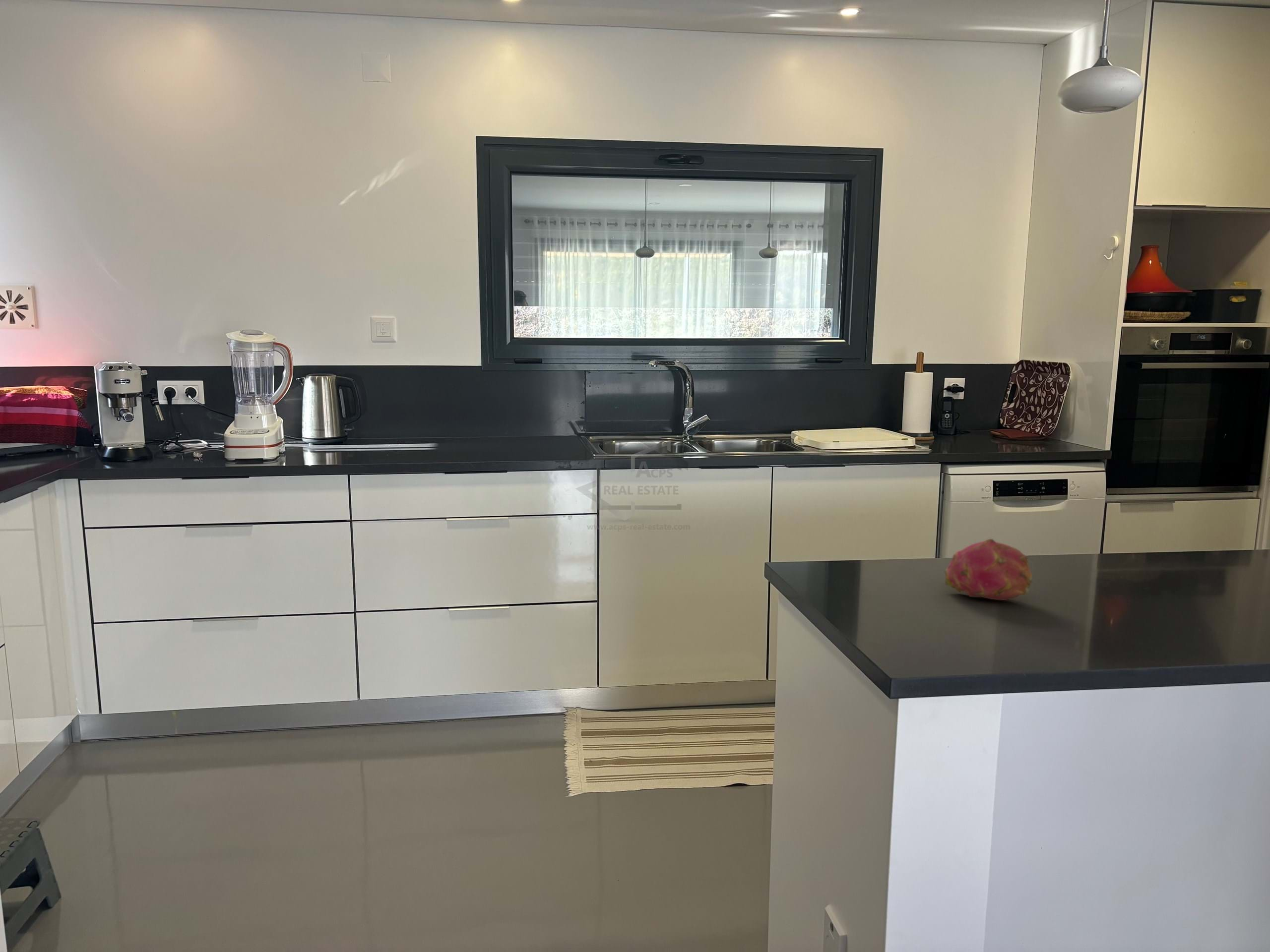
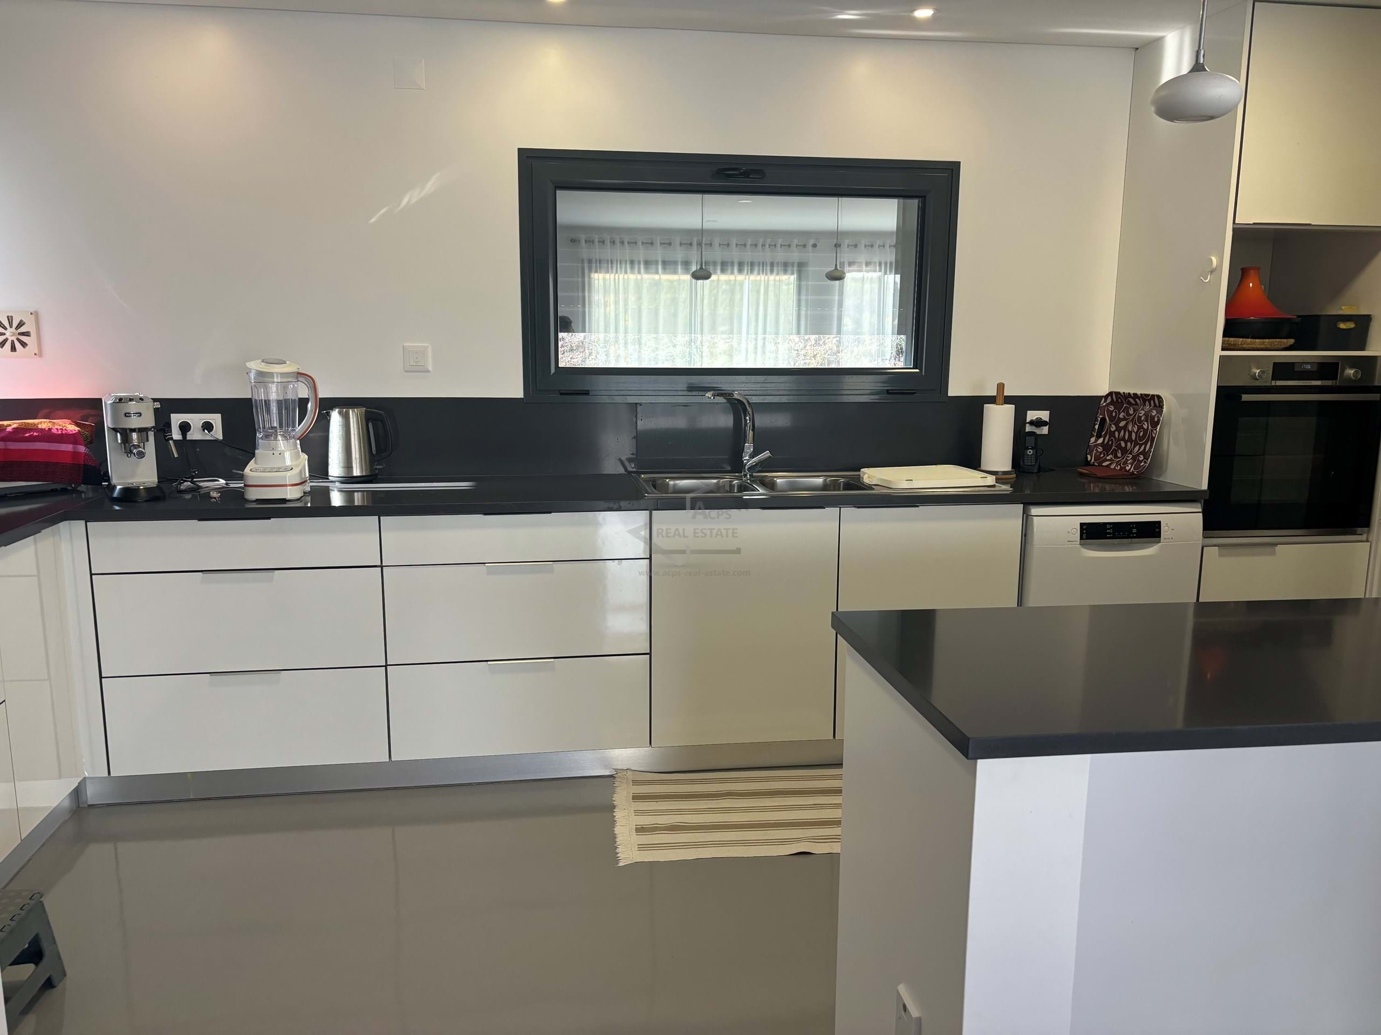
- fruit [944,538,1035,601]
